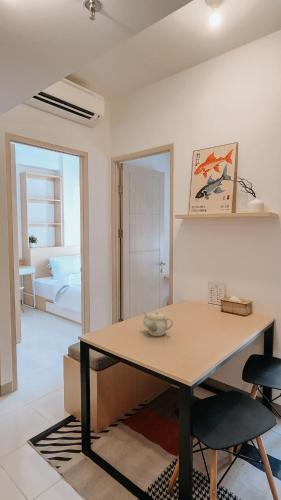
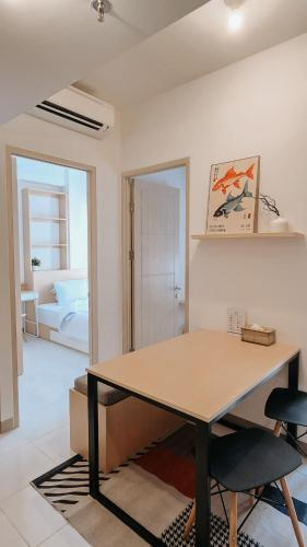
- teapot [142,311,174,337]
